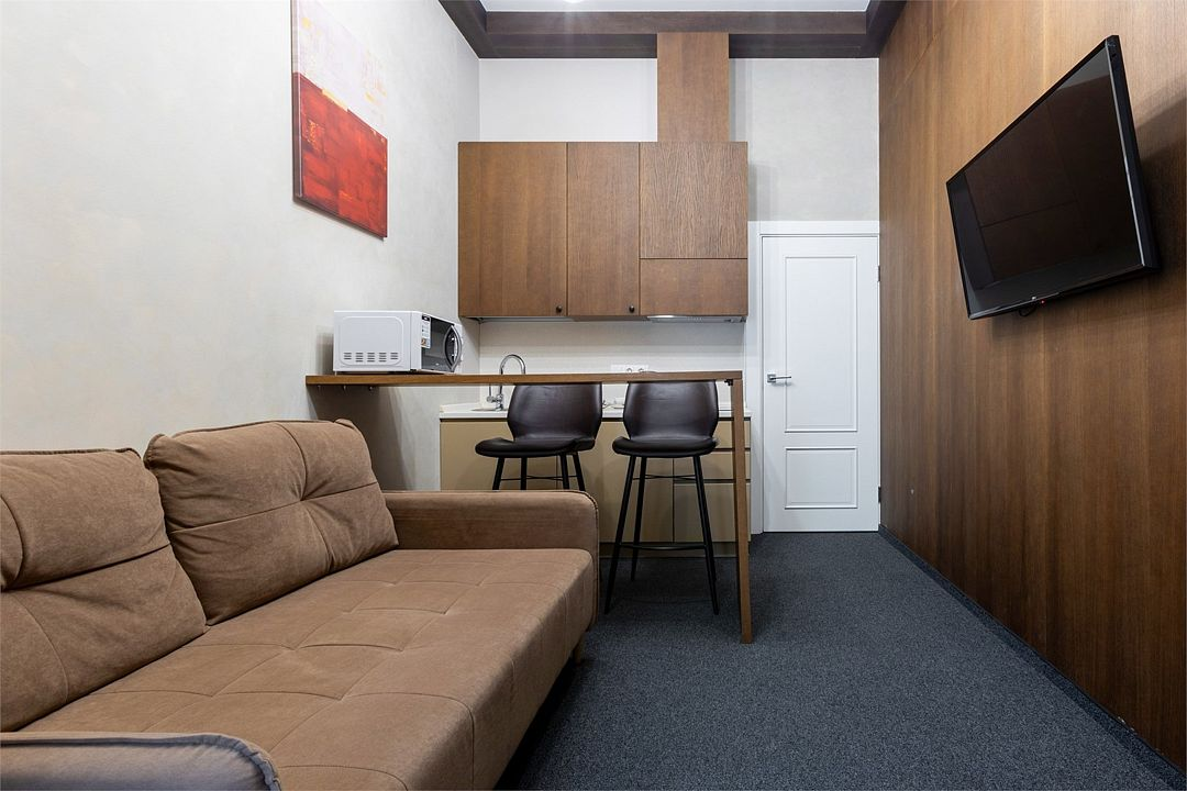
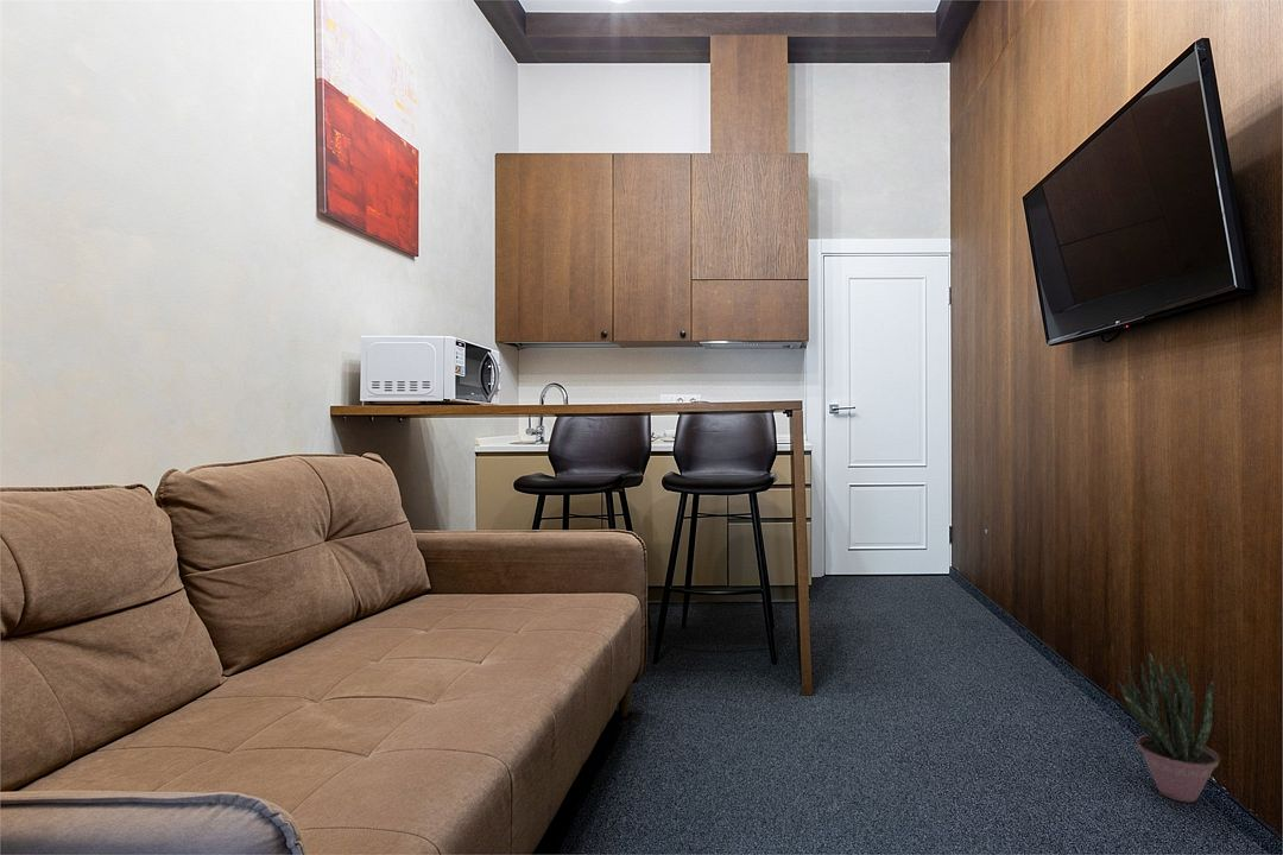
+ potted plant [1115,652,1221,804]
